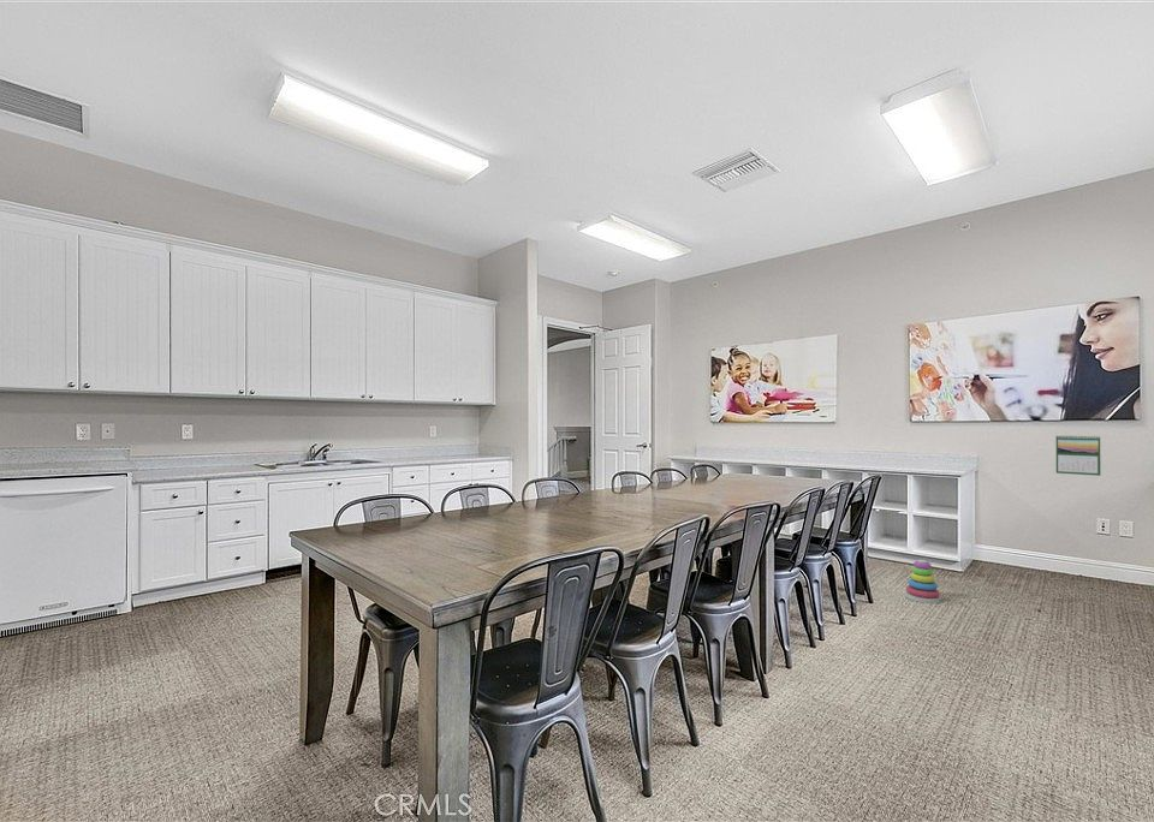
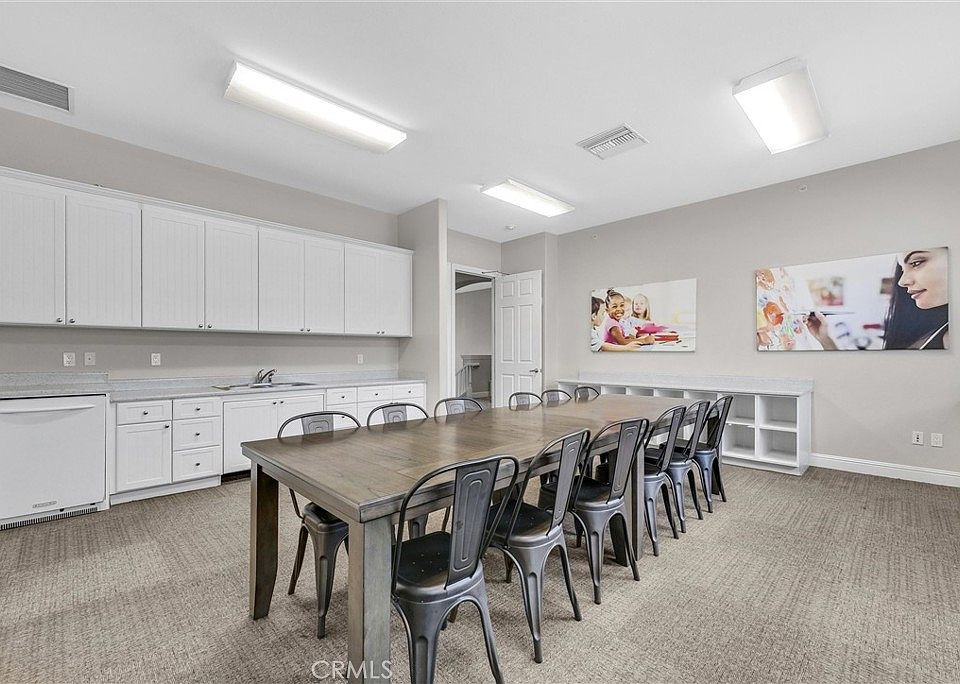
- calendar [1055,434,1101,477]
- stacking toy [904,559,942,604]
